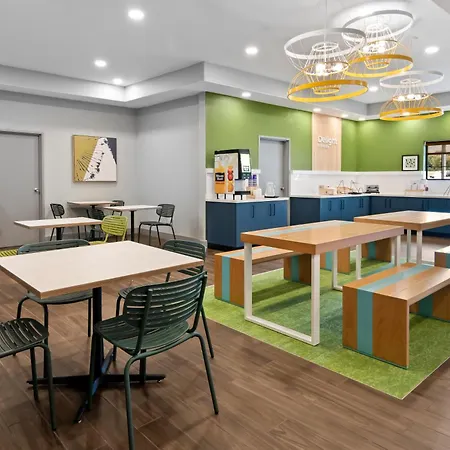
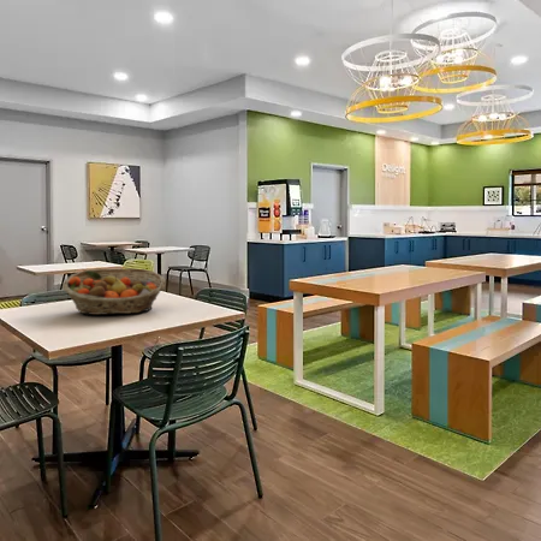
+ fruit basket [61,267,167,316]
